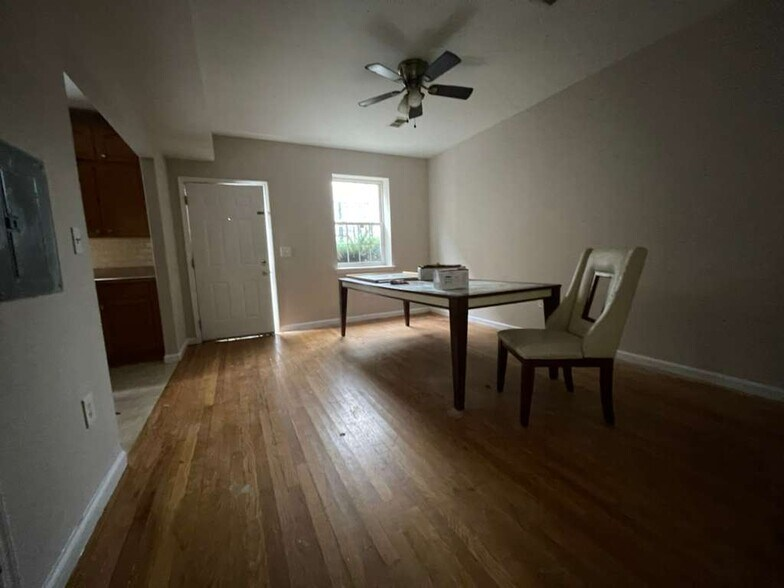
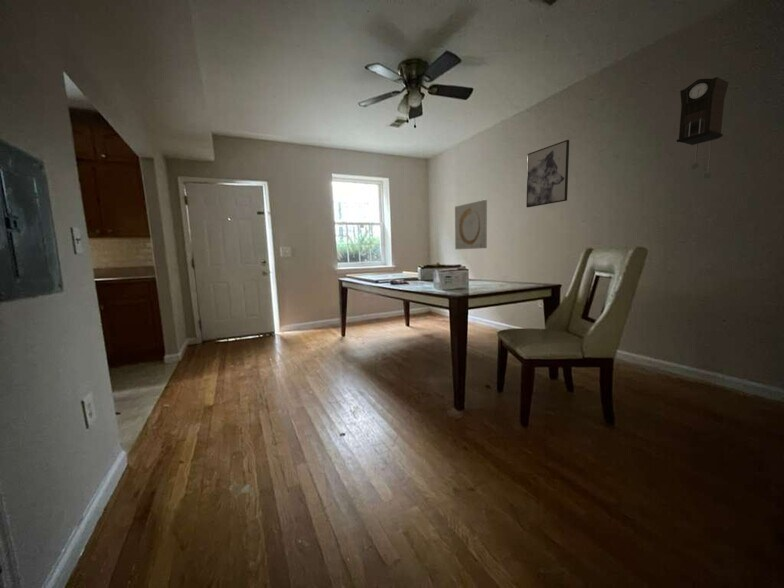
+ wall art [454,199,488,250]
+ wall art [525,139,570,208]
+ pendulum clock [676,76,729,180]
